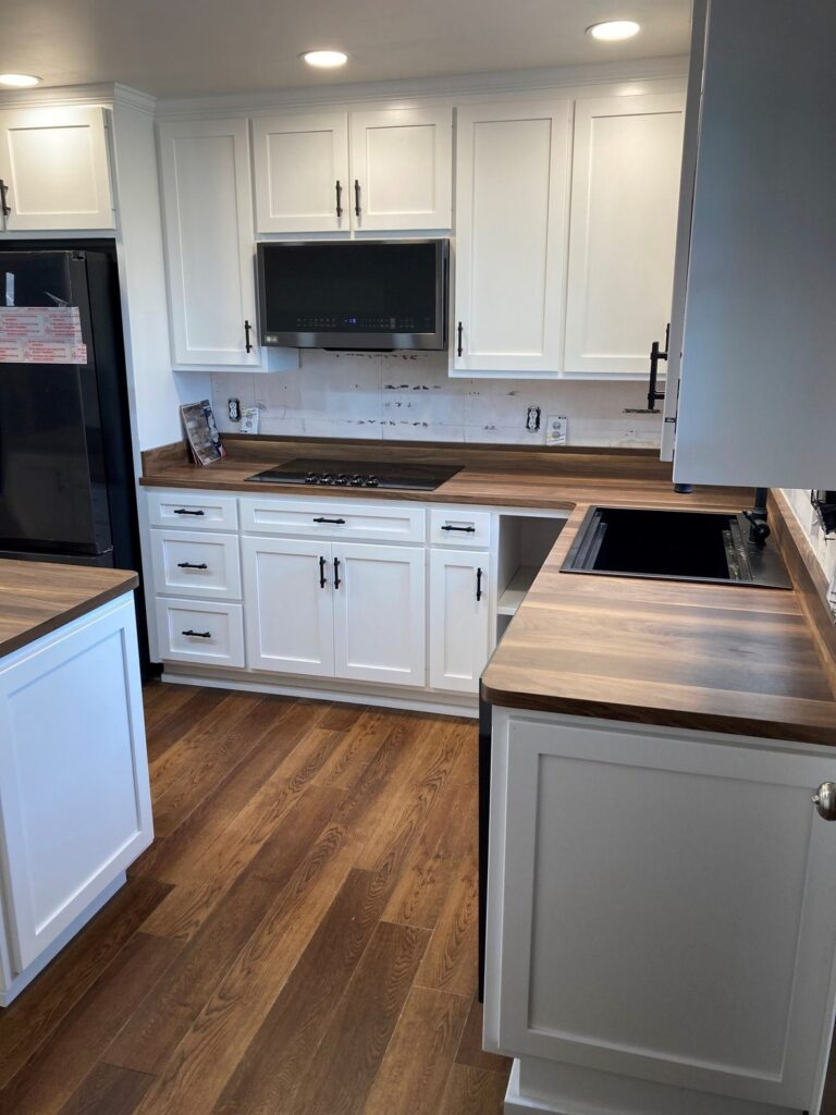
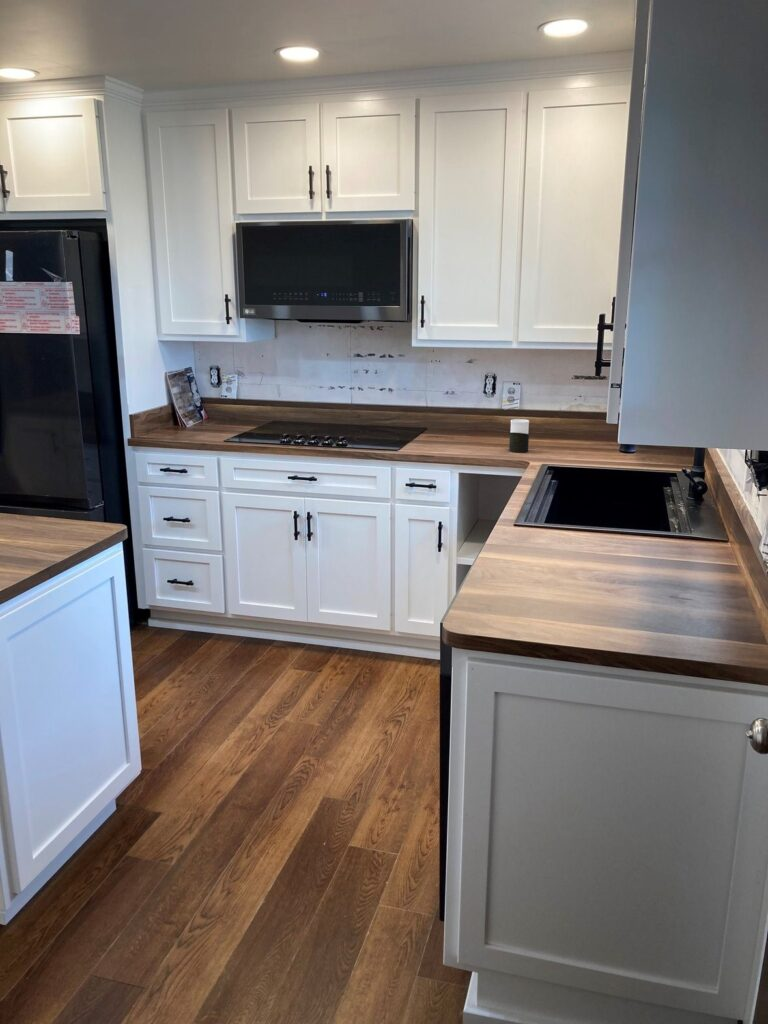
+ cup [508,418,530,453]
